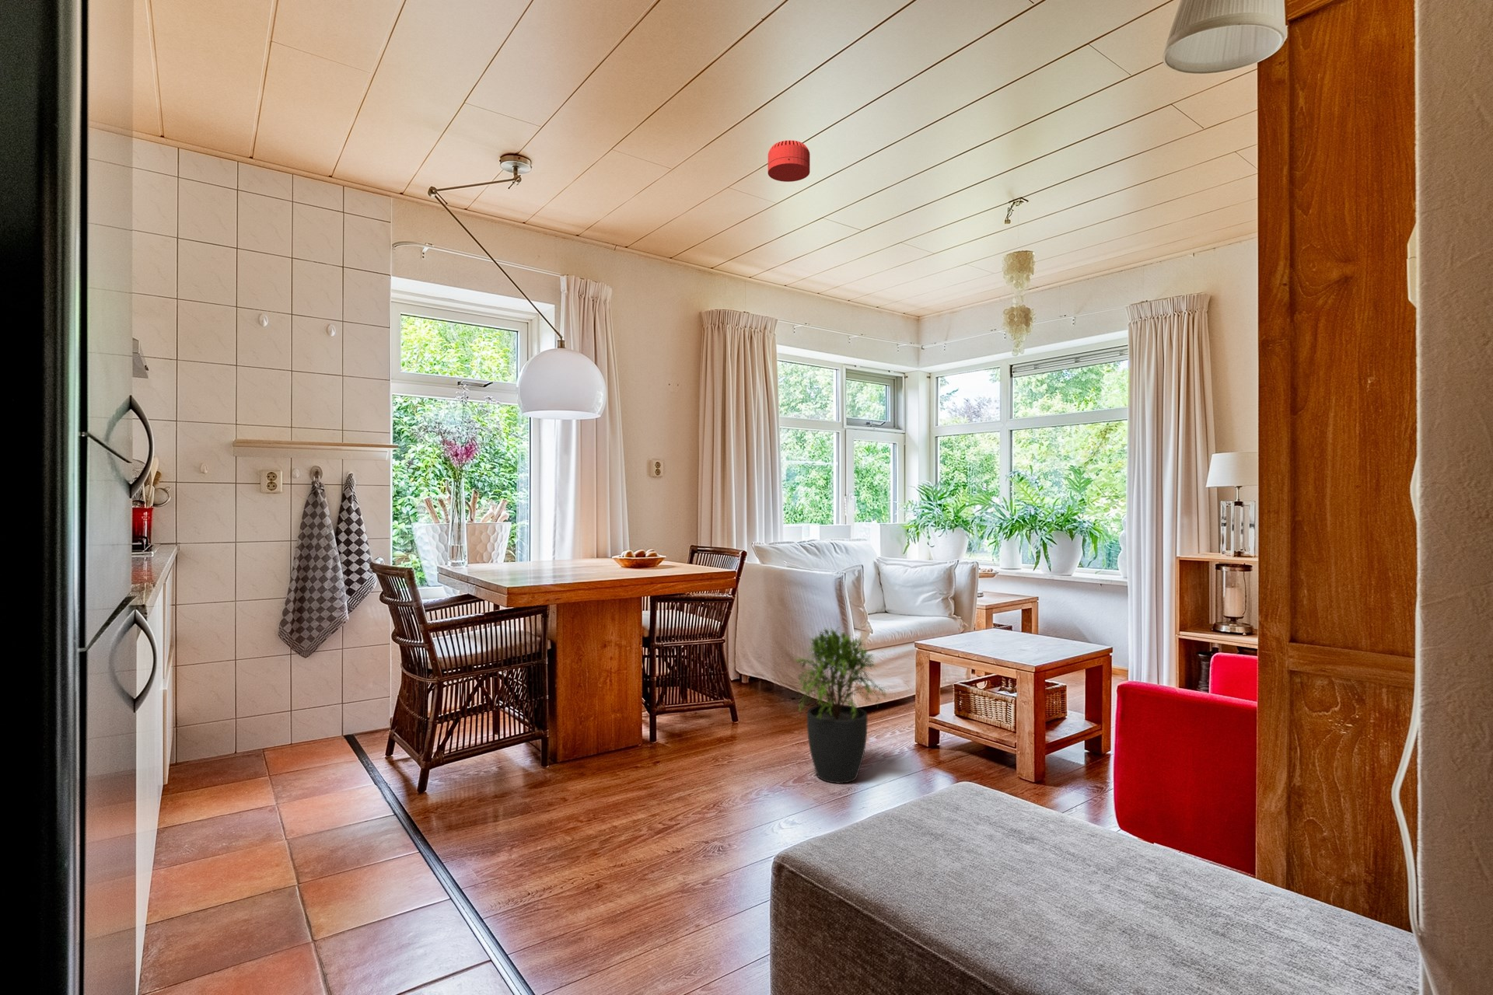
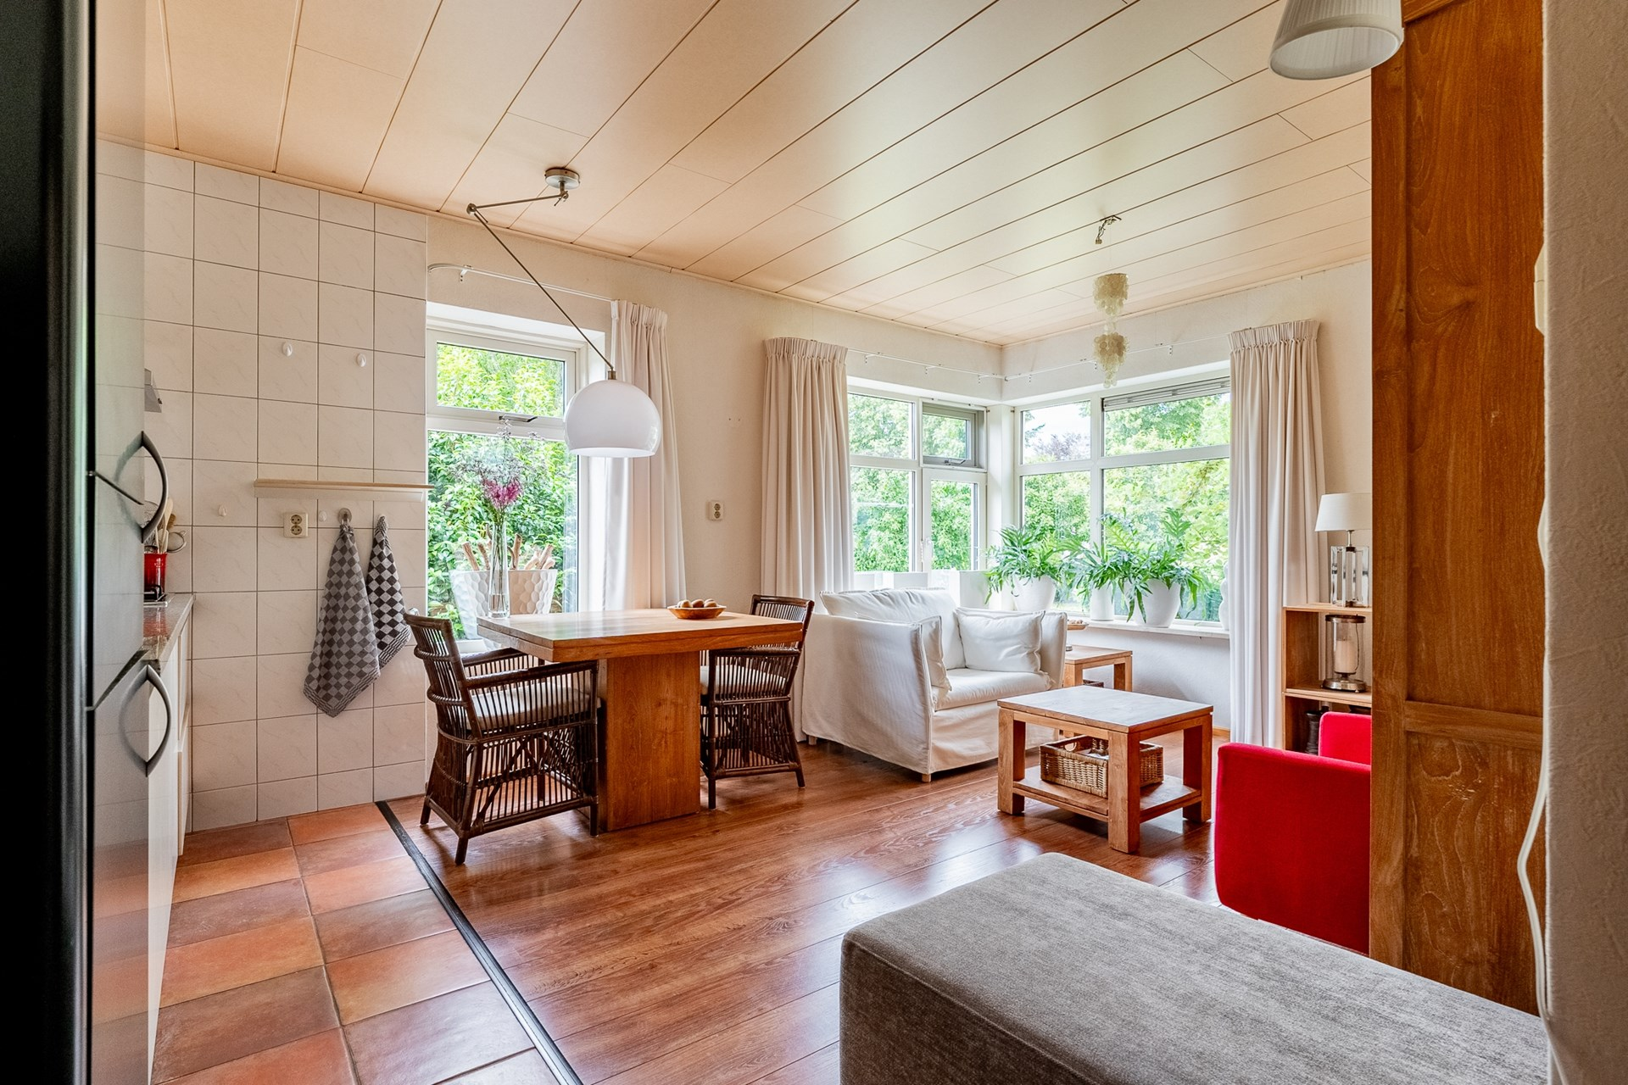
- potted plant [793,625,889,784]
- smoke detector [766,140,810,183]
